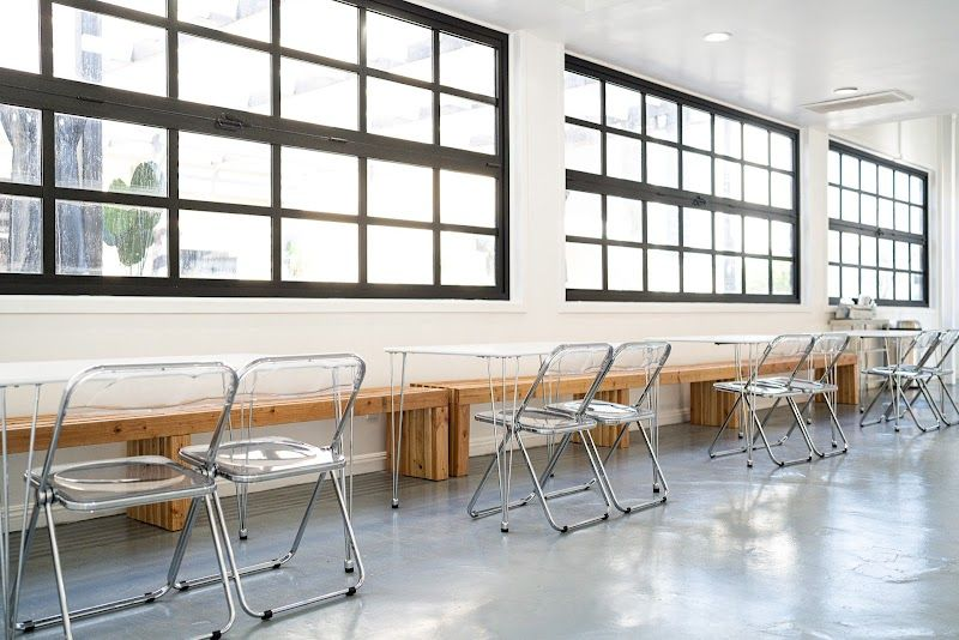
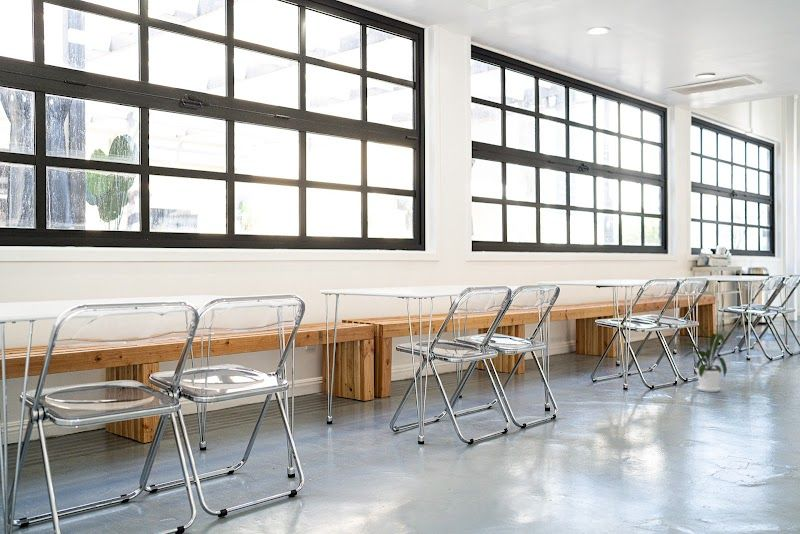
+ house plant [671,323,728,393]
